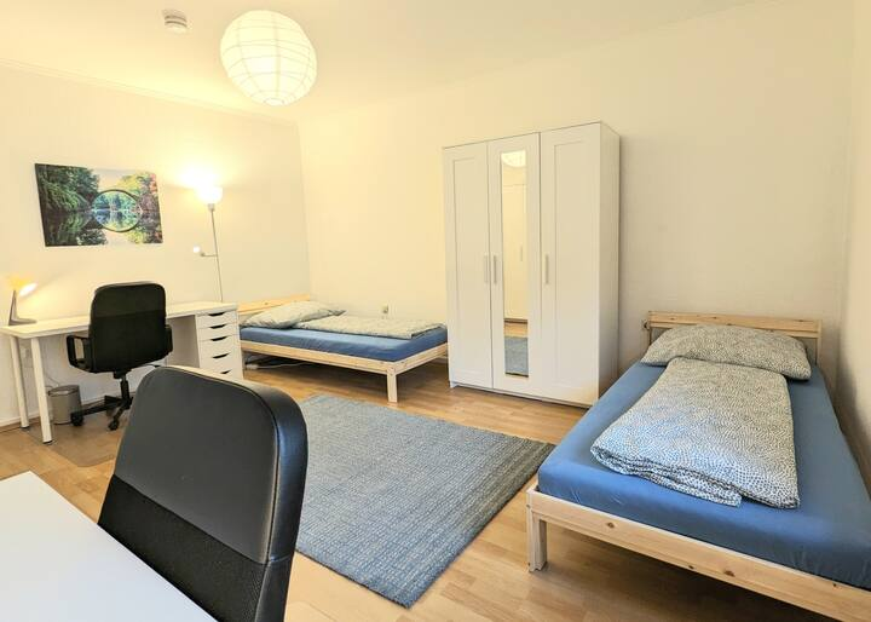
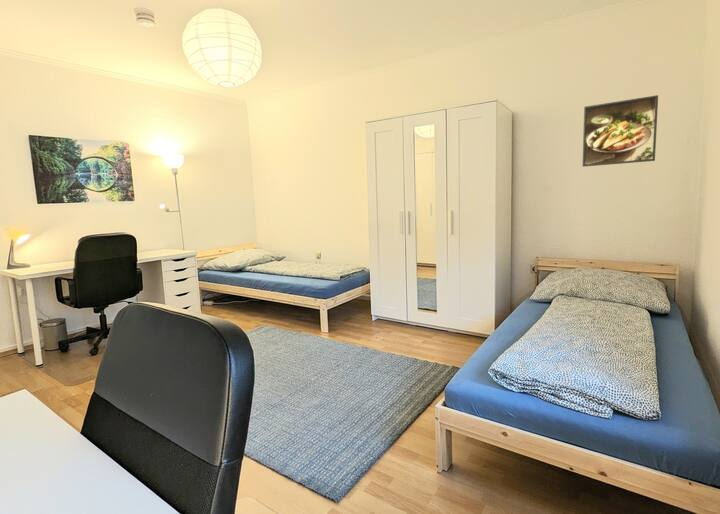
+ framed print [582,94,659,168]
